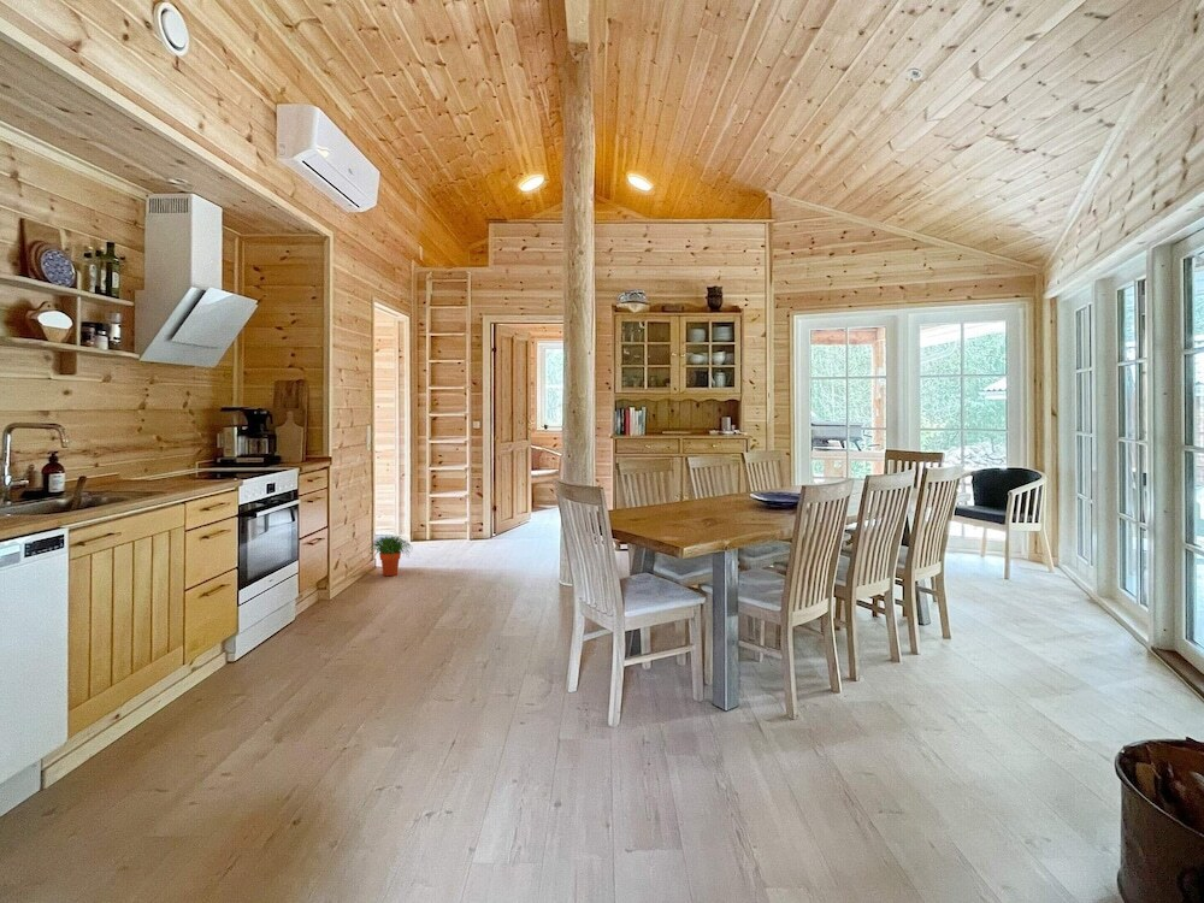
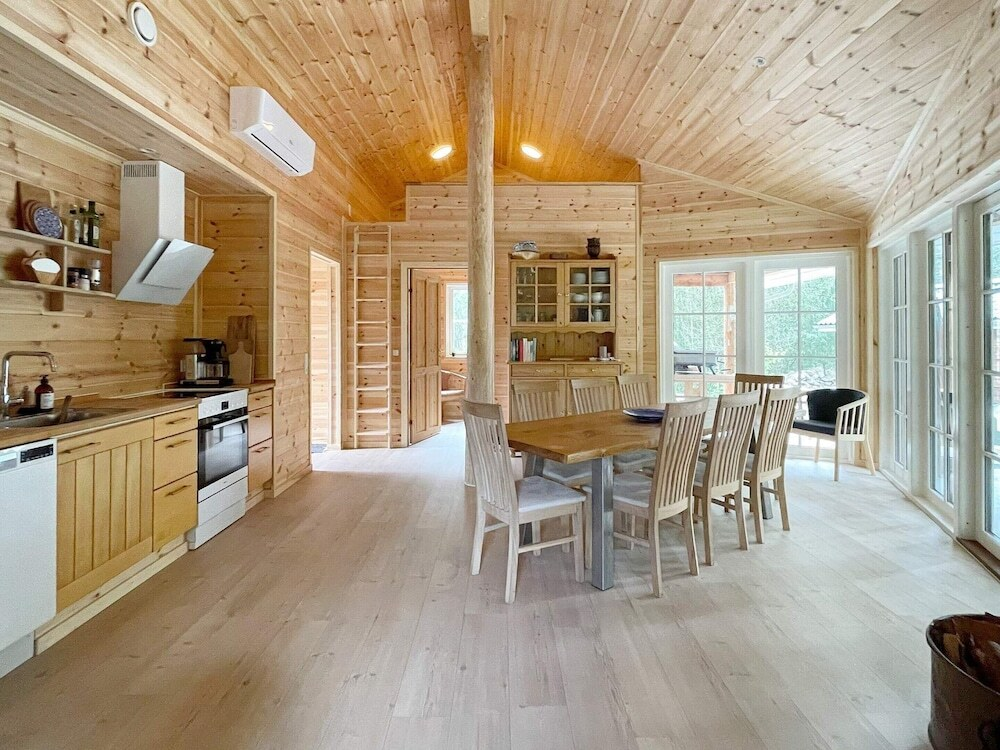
- potted plant [366,535,414,577]
